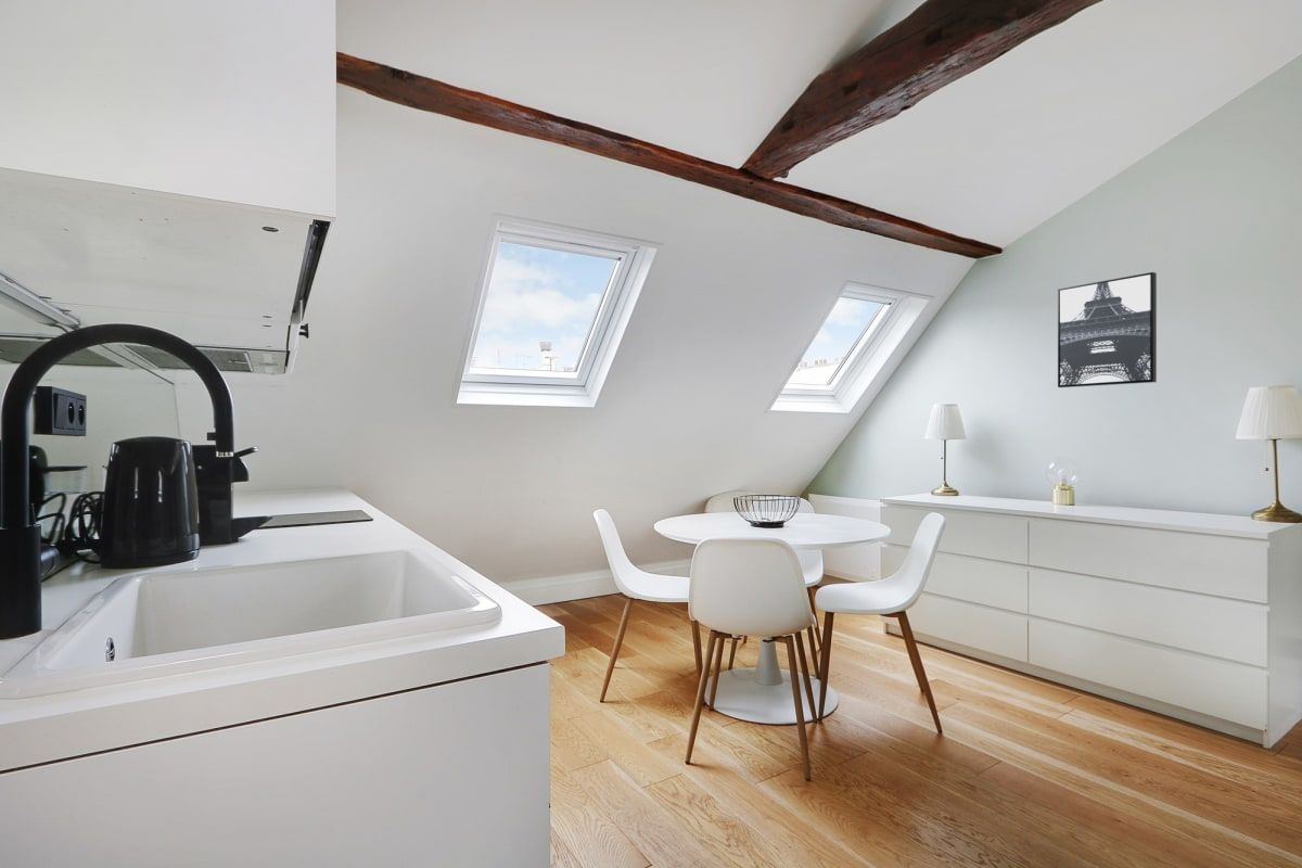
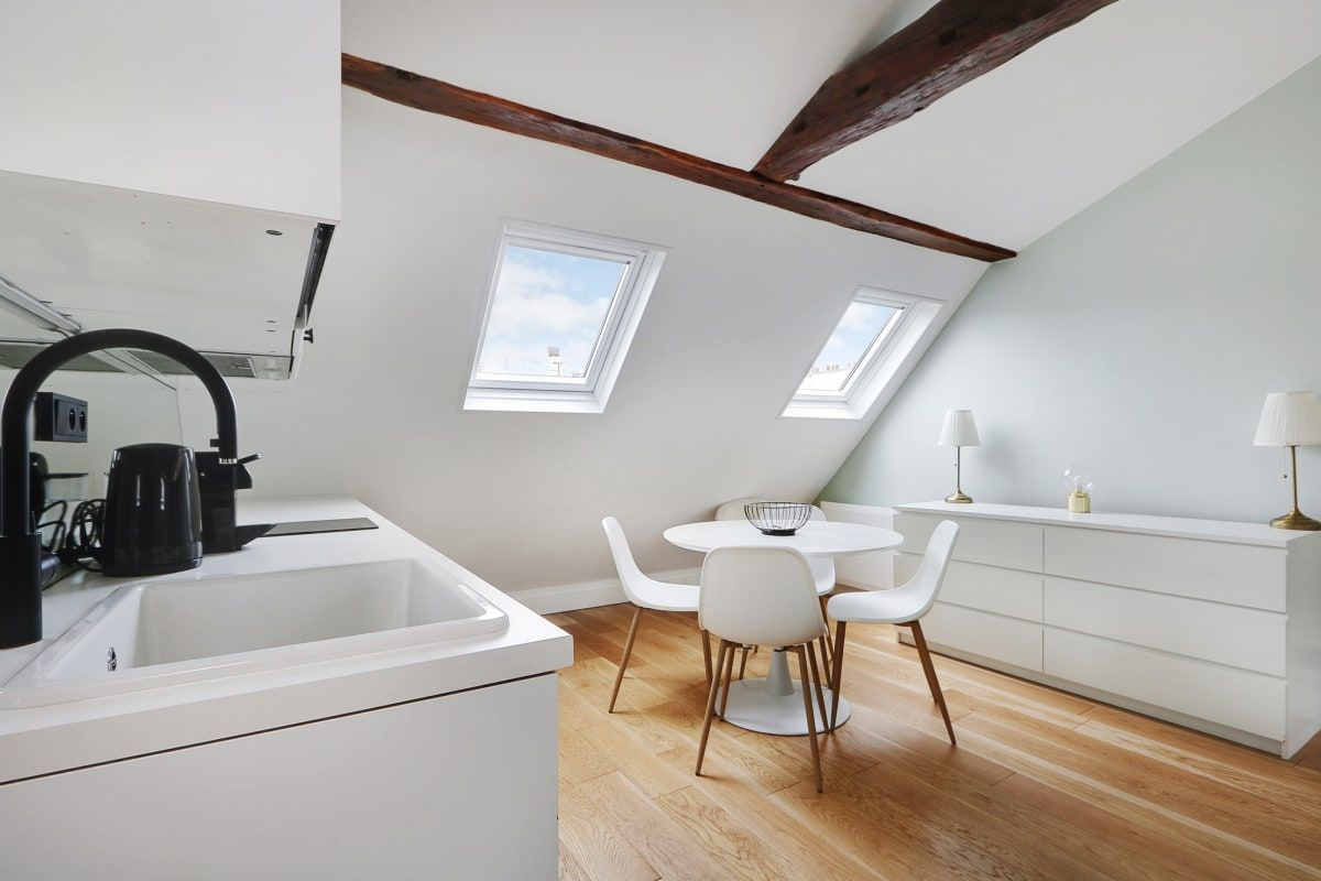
- wall art [1057,271,1158,388]
